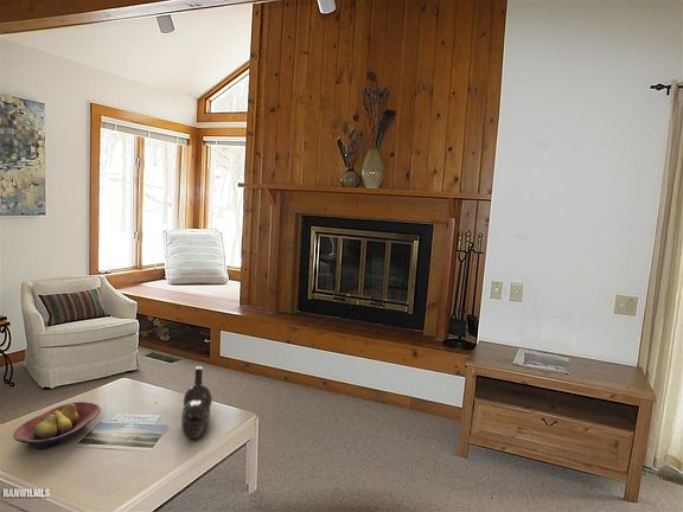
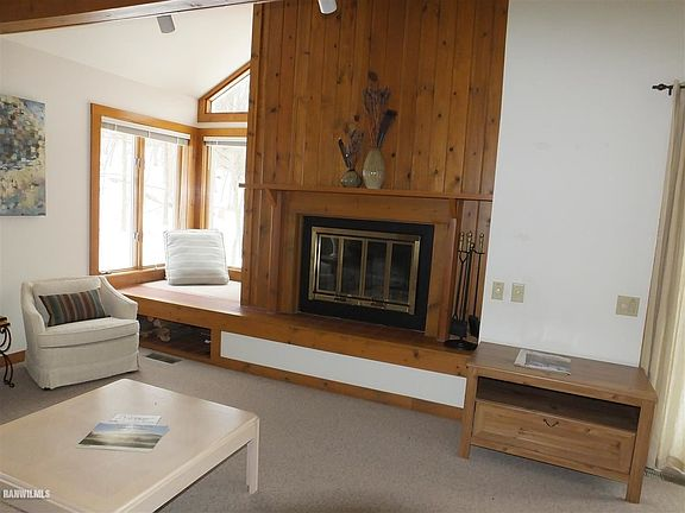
- fruit bowl [12,401,102,450]
- decorative vase [180,365,213,441]
